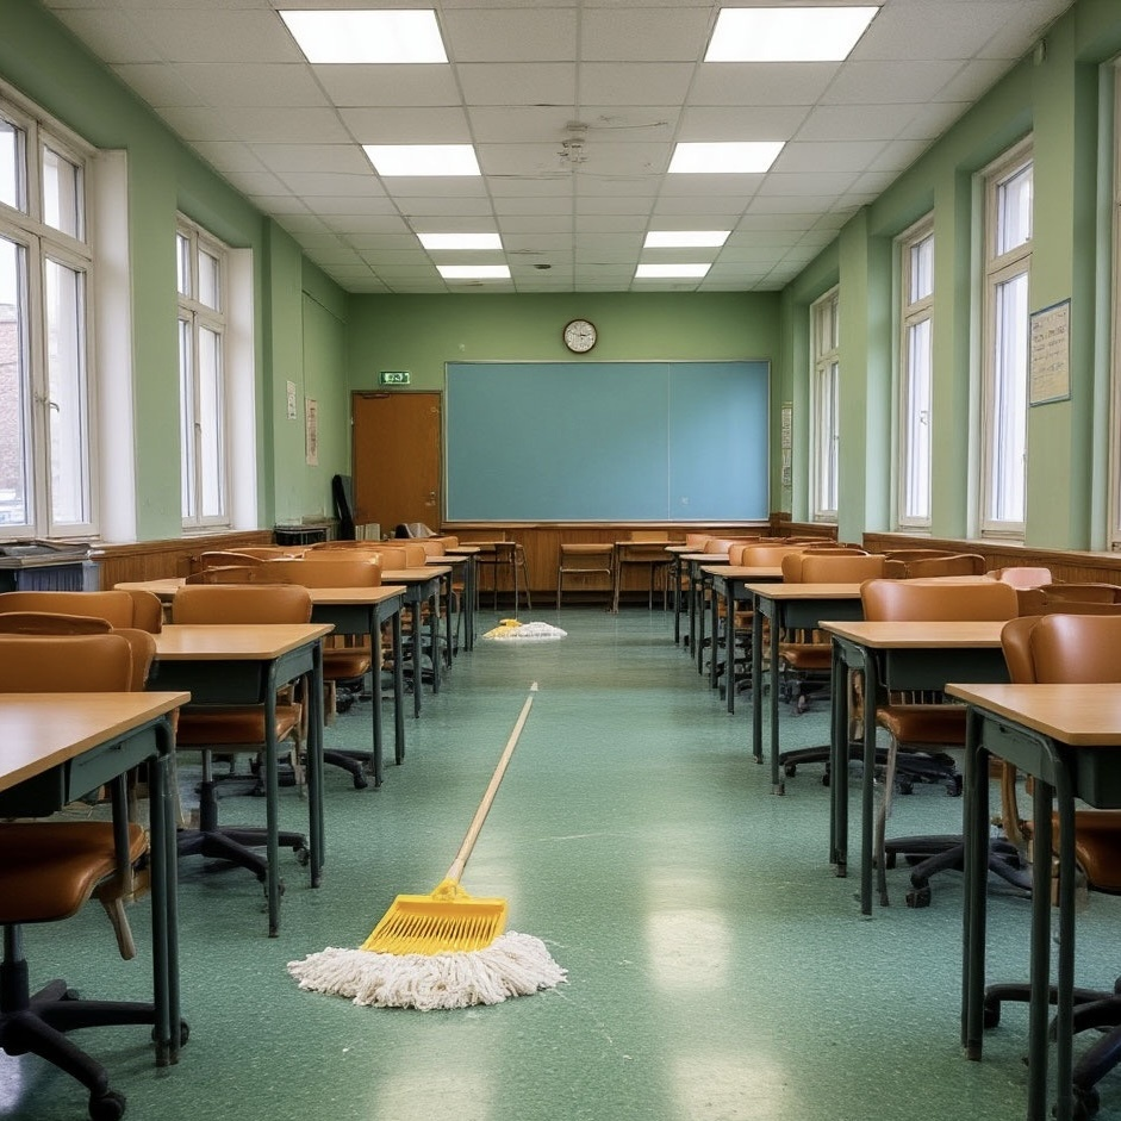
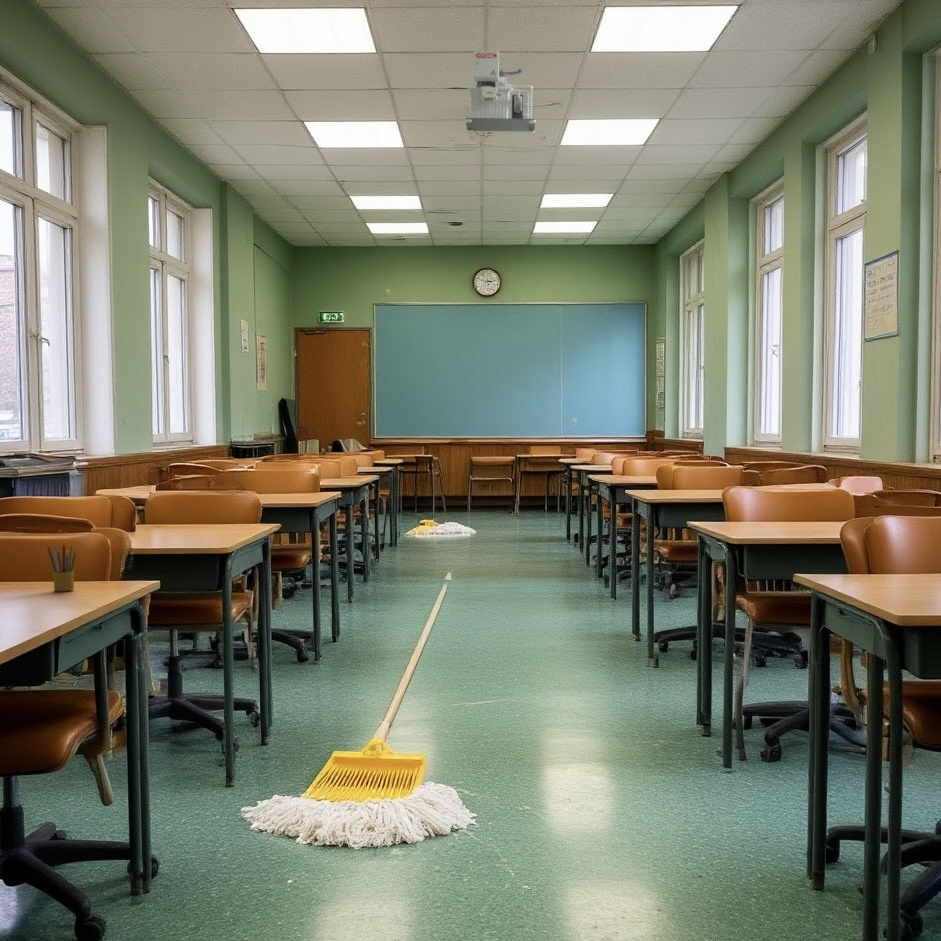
+ projector [464,50,537,135]
+ pencil box [46,543,77,592]
